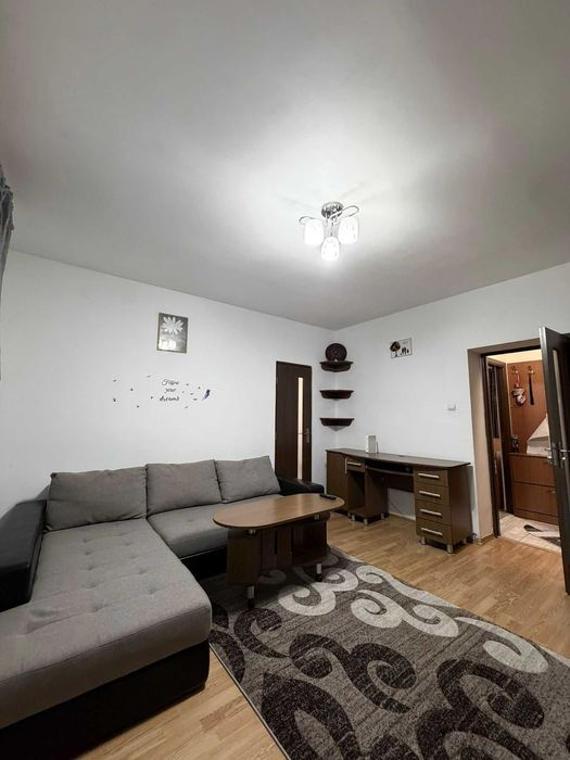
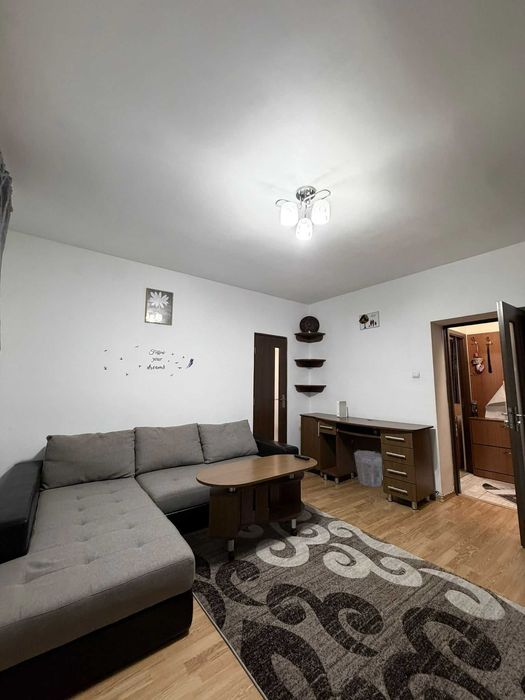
+ waste bin [353,450,383,488]
